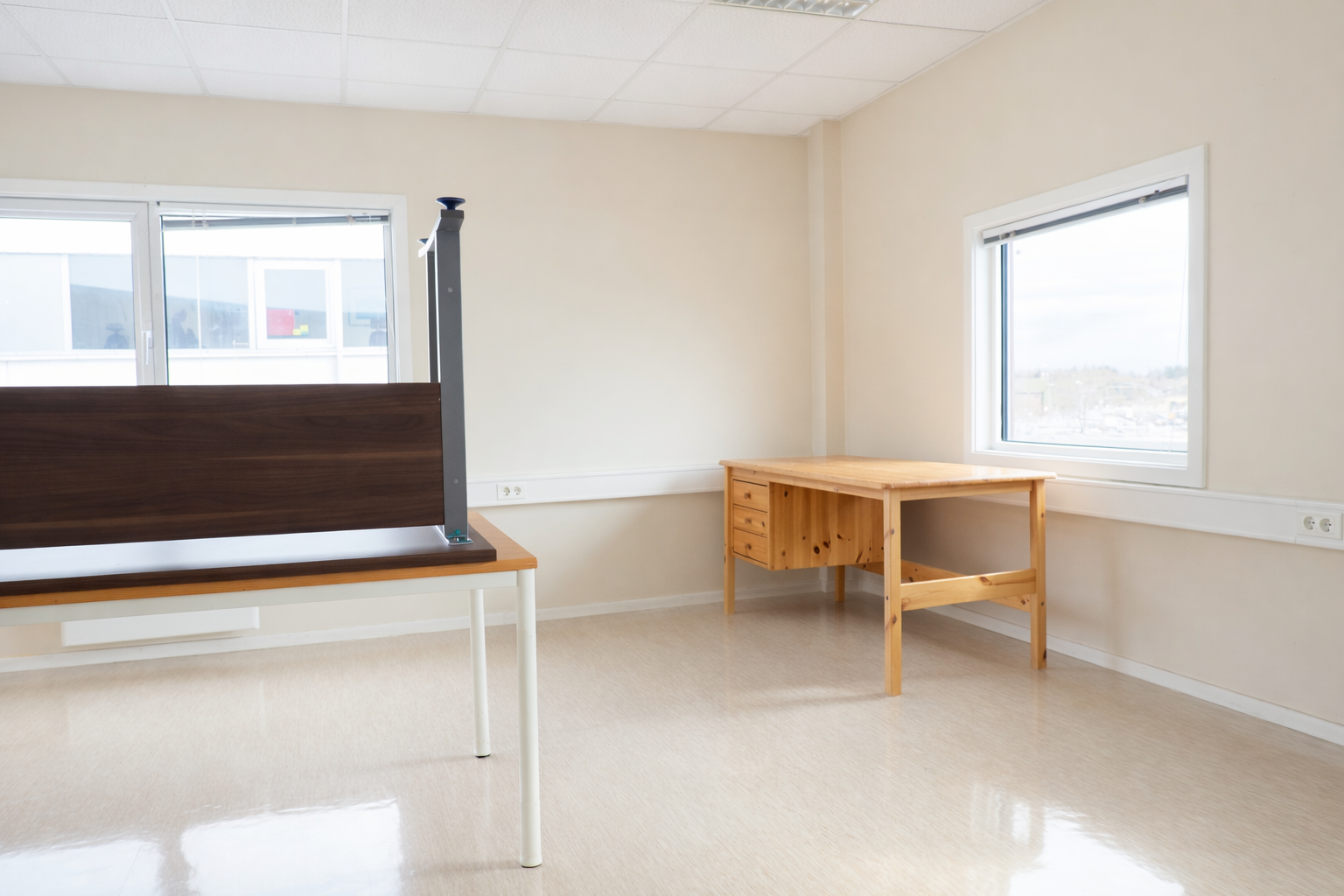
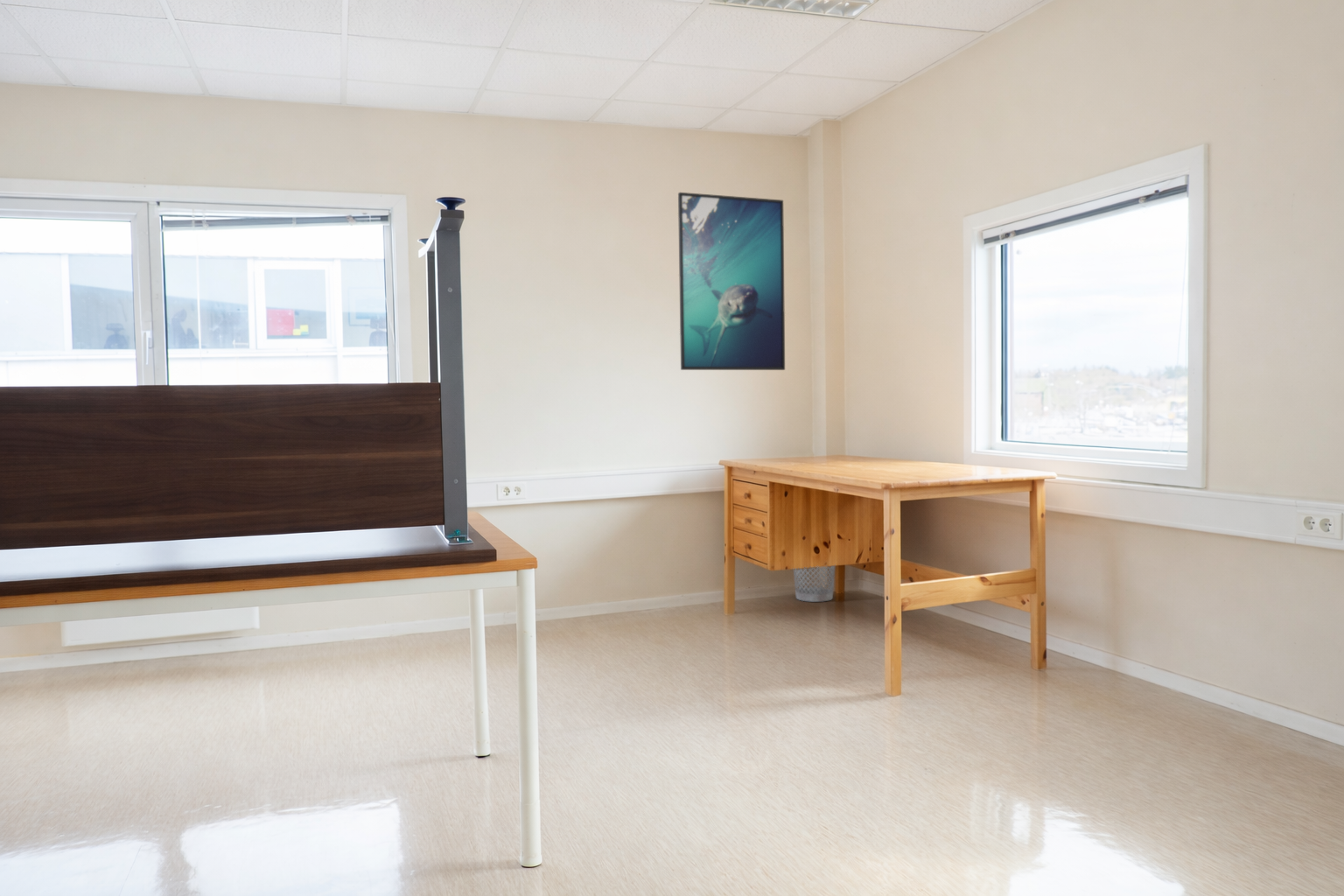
+ wastebasket [793,565,836,603]
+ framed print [677,192,786,371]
